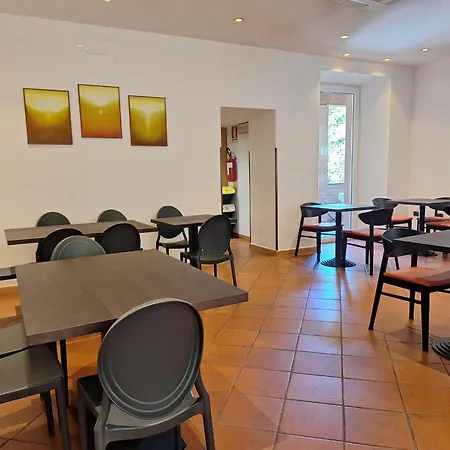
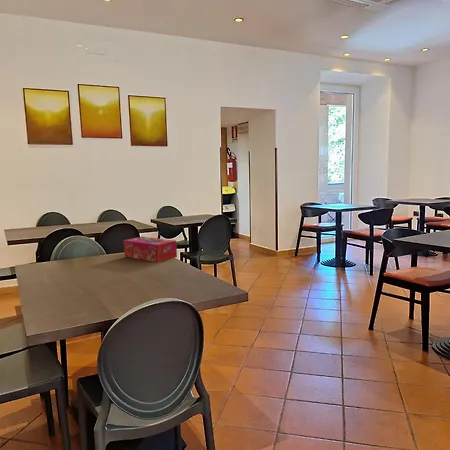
+ tissue box [123,236,178,263]
